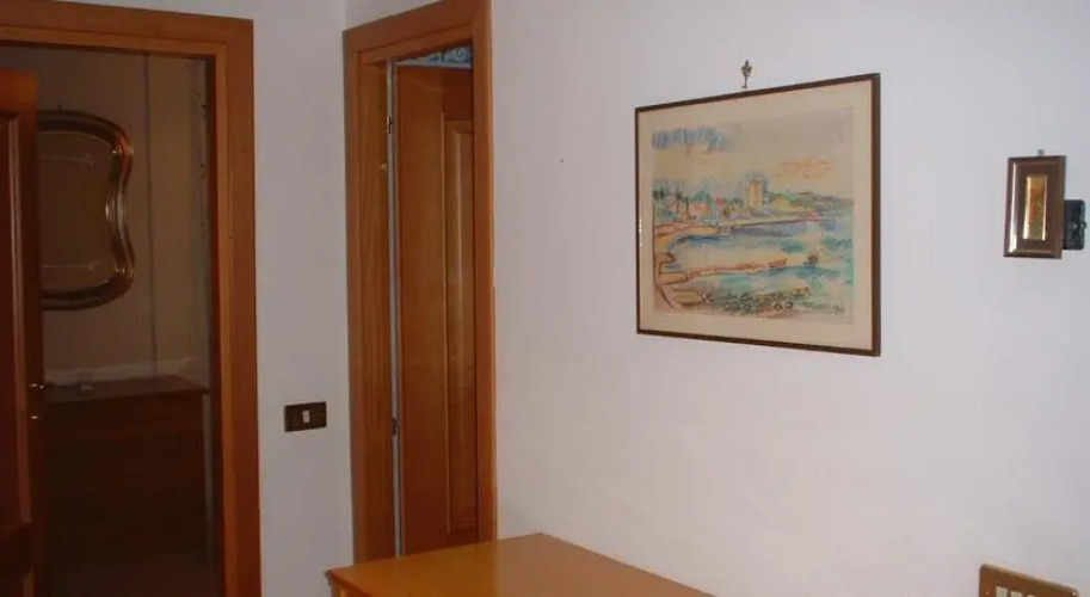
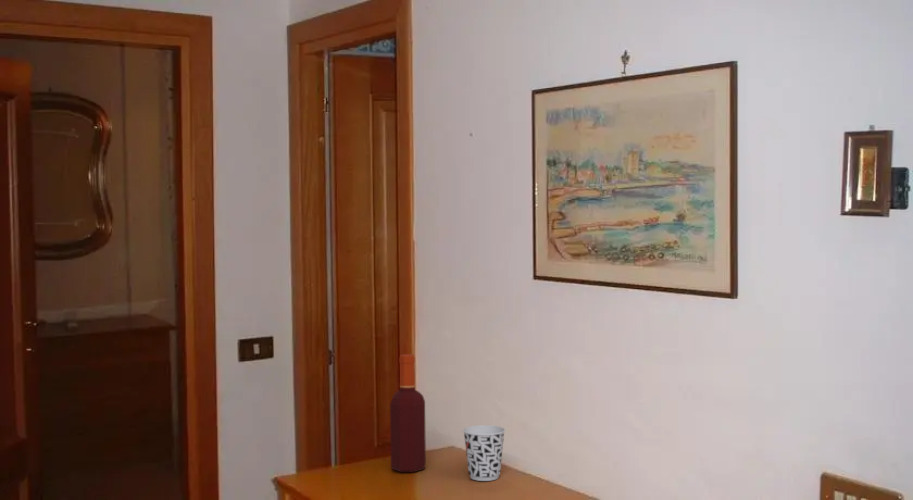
+ bottle [389,353,427,473]
+ cup [462,424,506,482]
